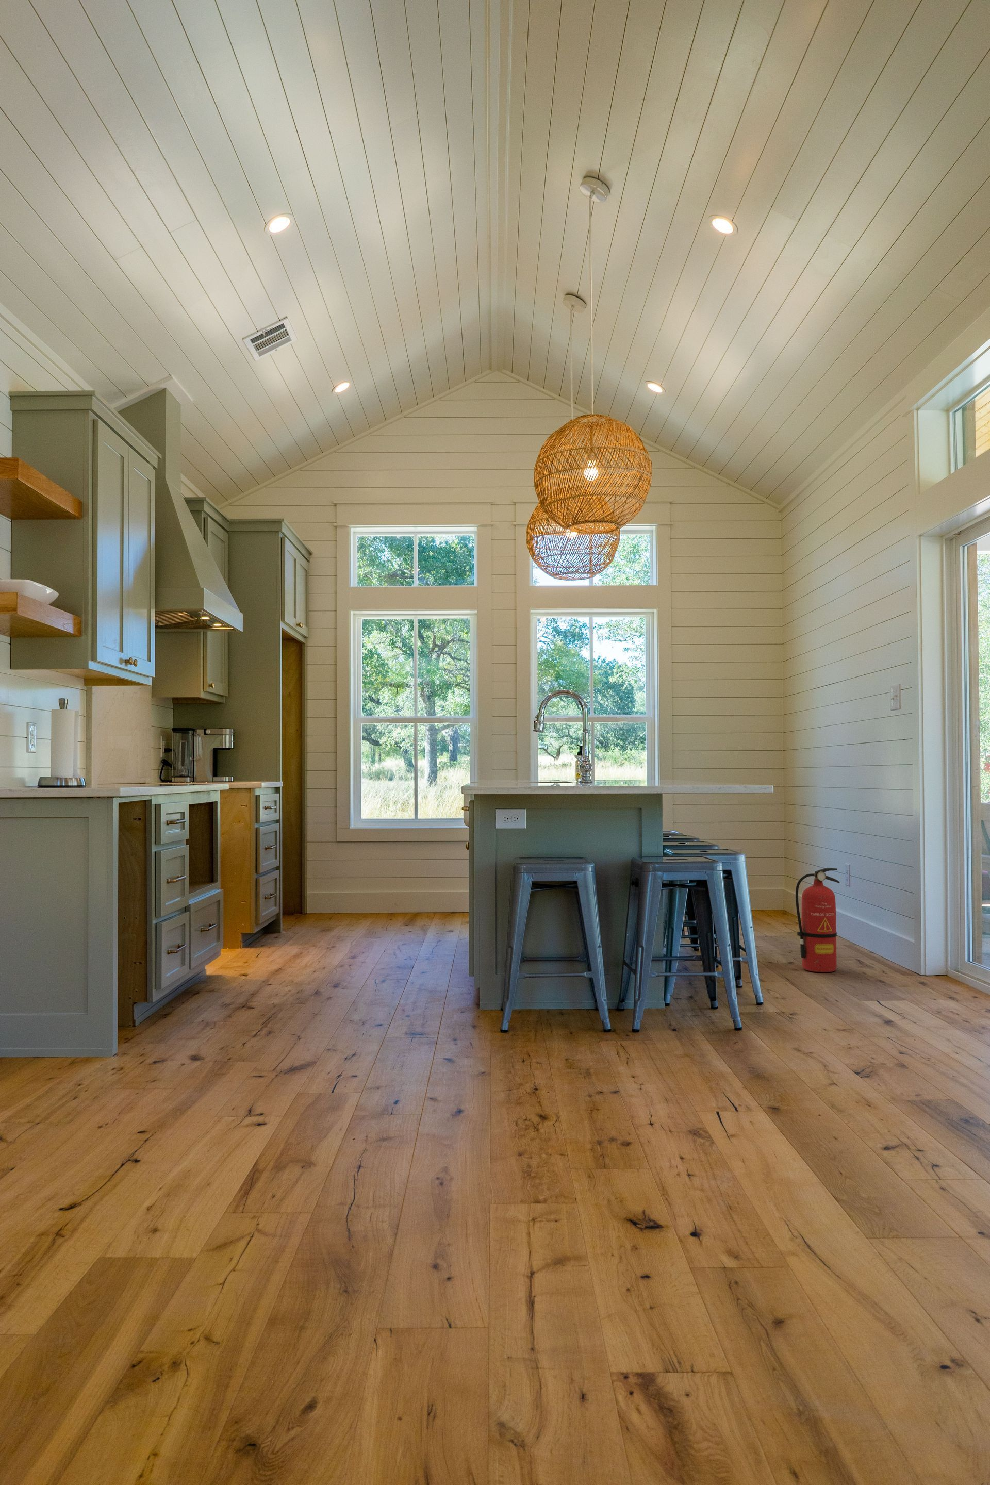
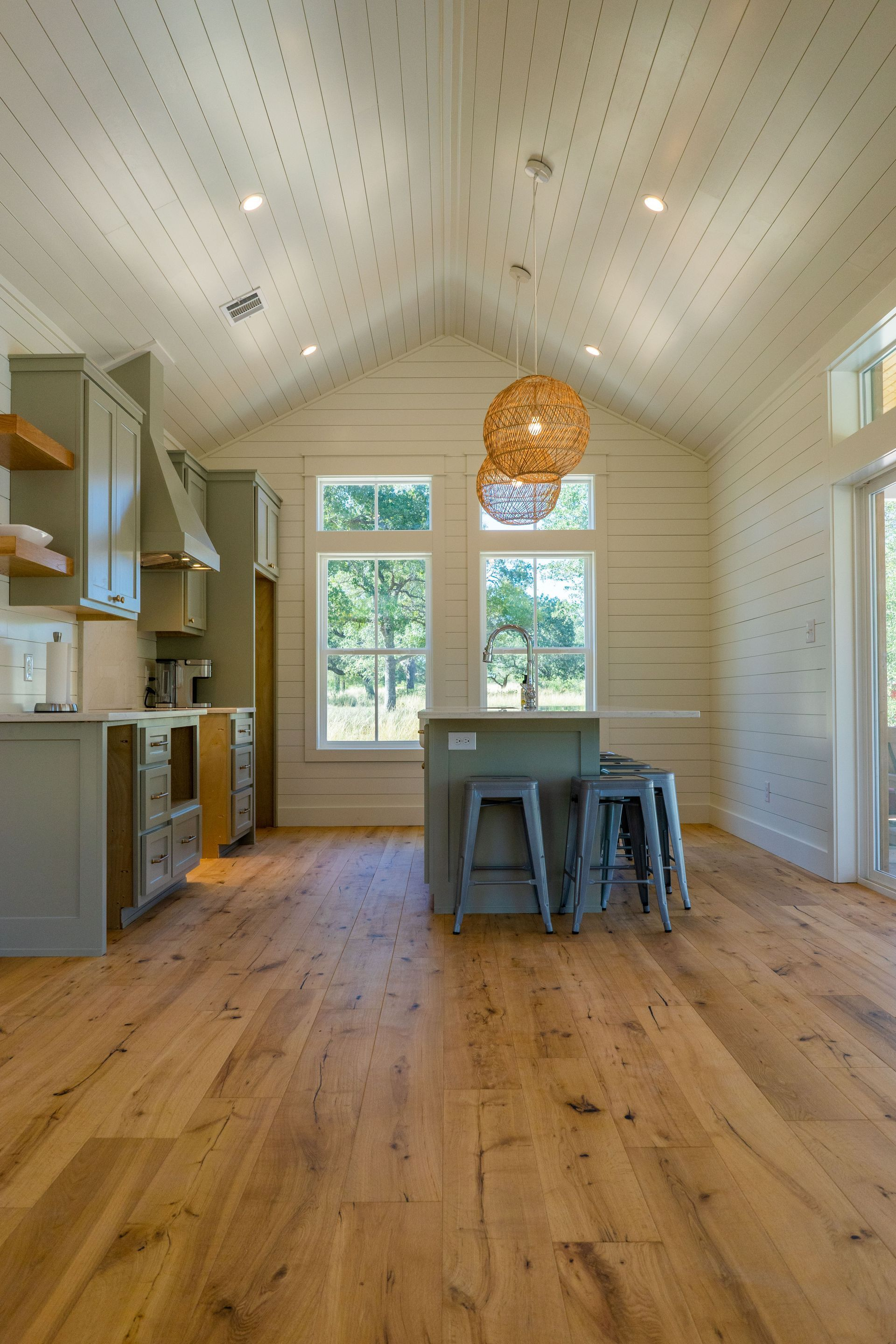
- fire extinguisher [796,867,840,973]
